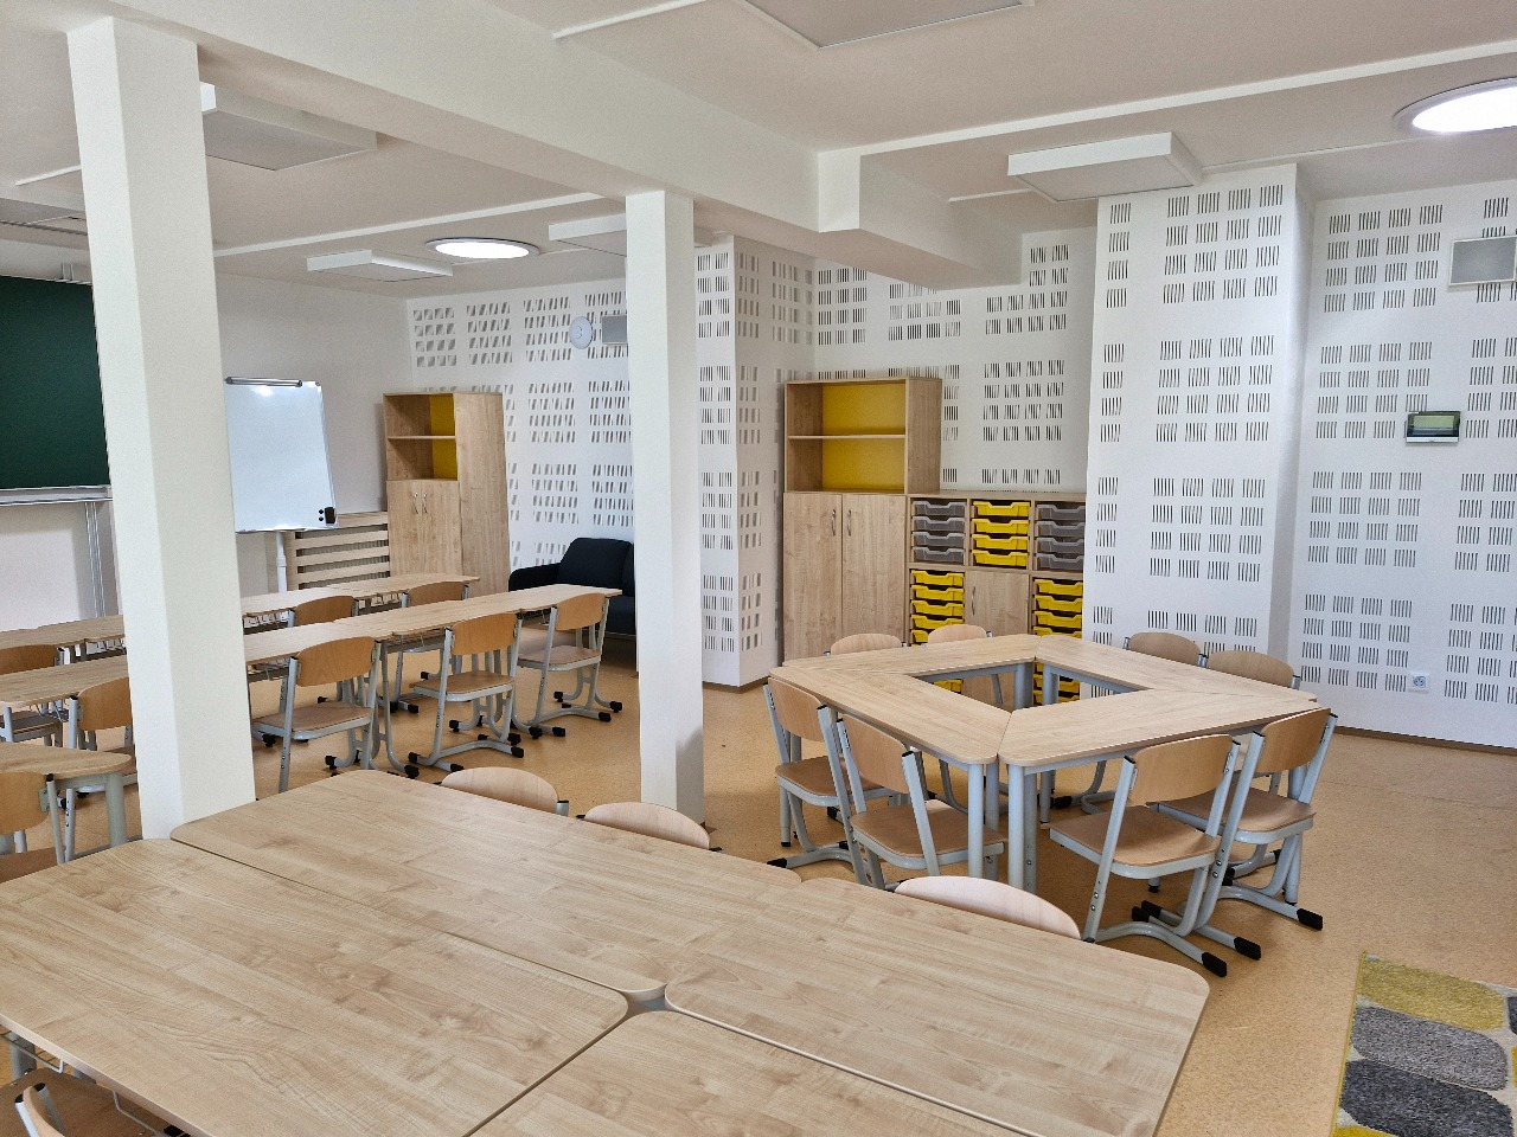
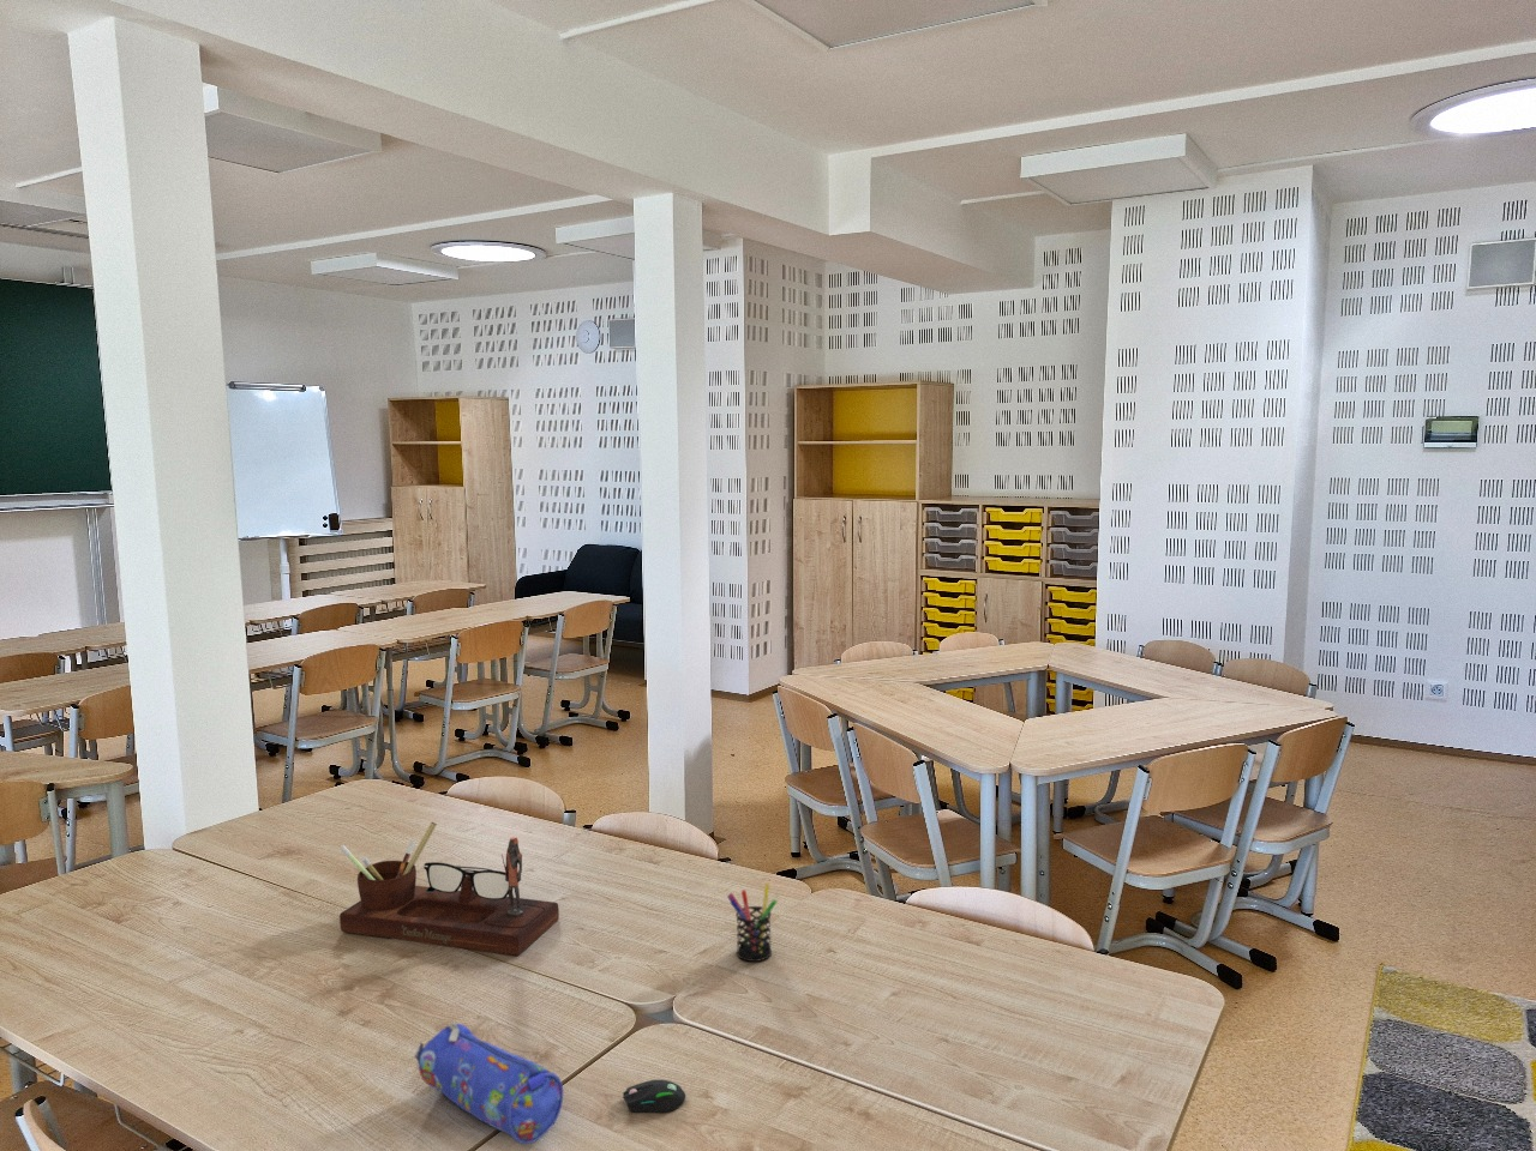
+ pen holder [726,883,778,962]
+ pencil case [412,1022,564,1145]
+ desk organizer [339,821,560,956]
+ mouse [622,1078,687,1114]
